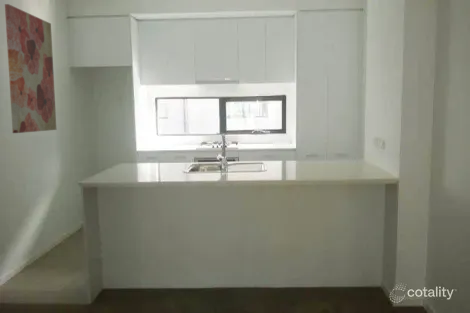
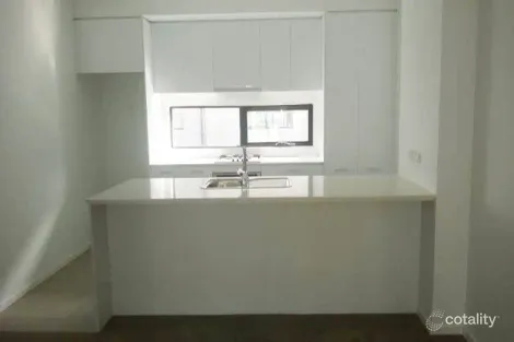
- wall art [4,3,57,134]
